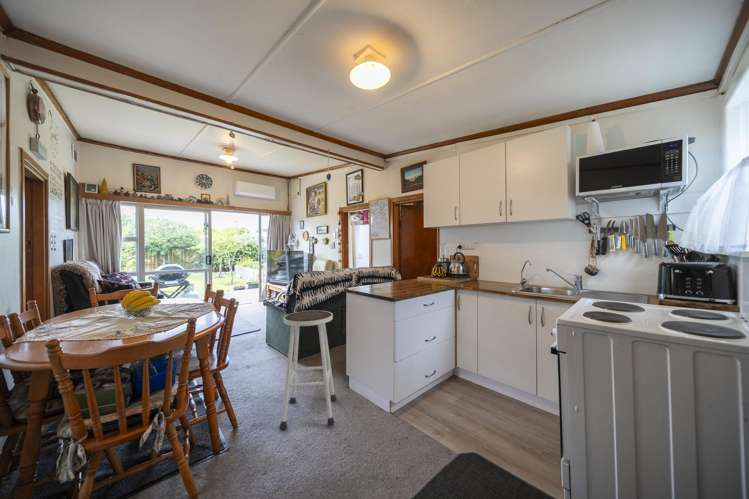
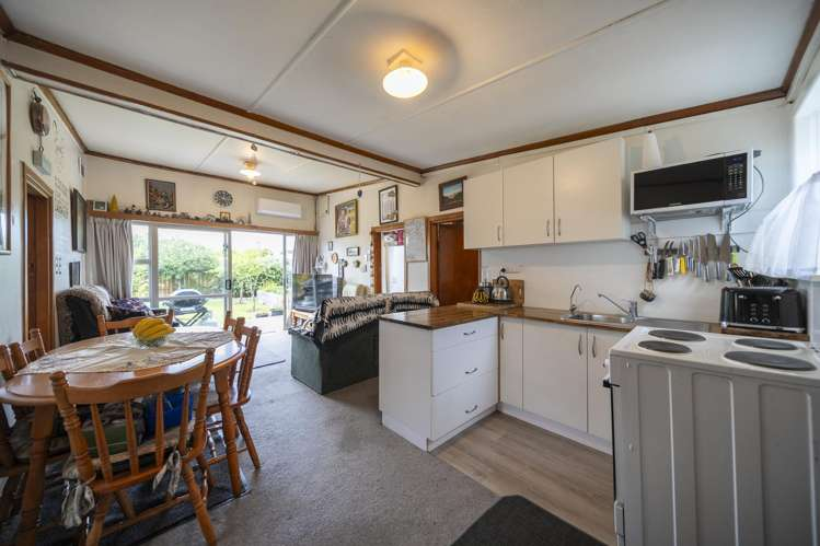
- stool [278,310,337,431]
